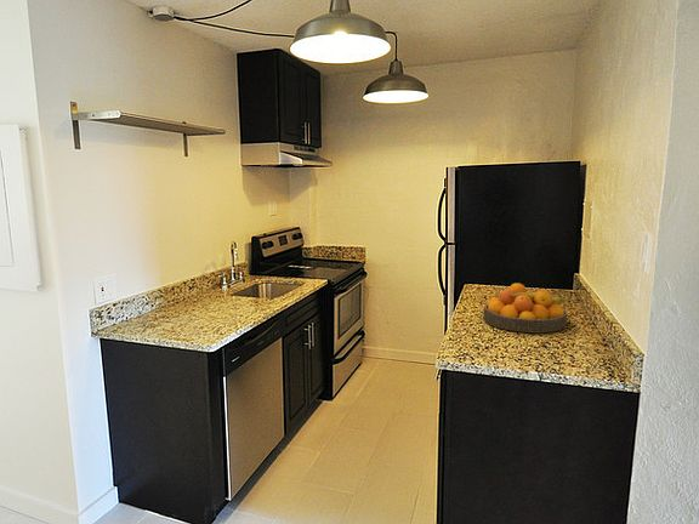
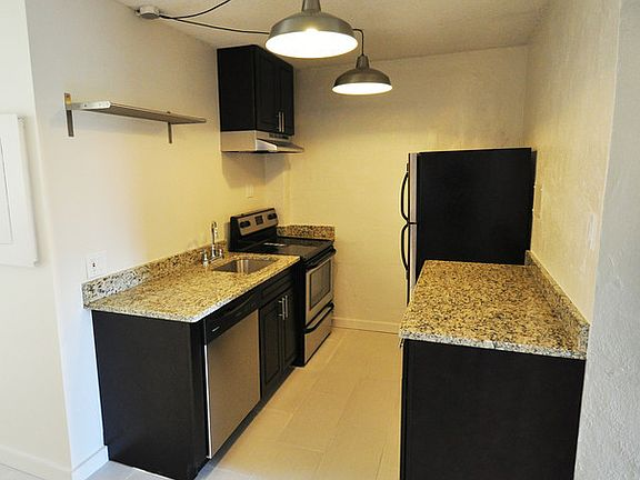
- fruit bowl [482,281,572,334]
